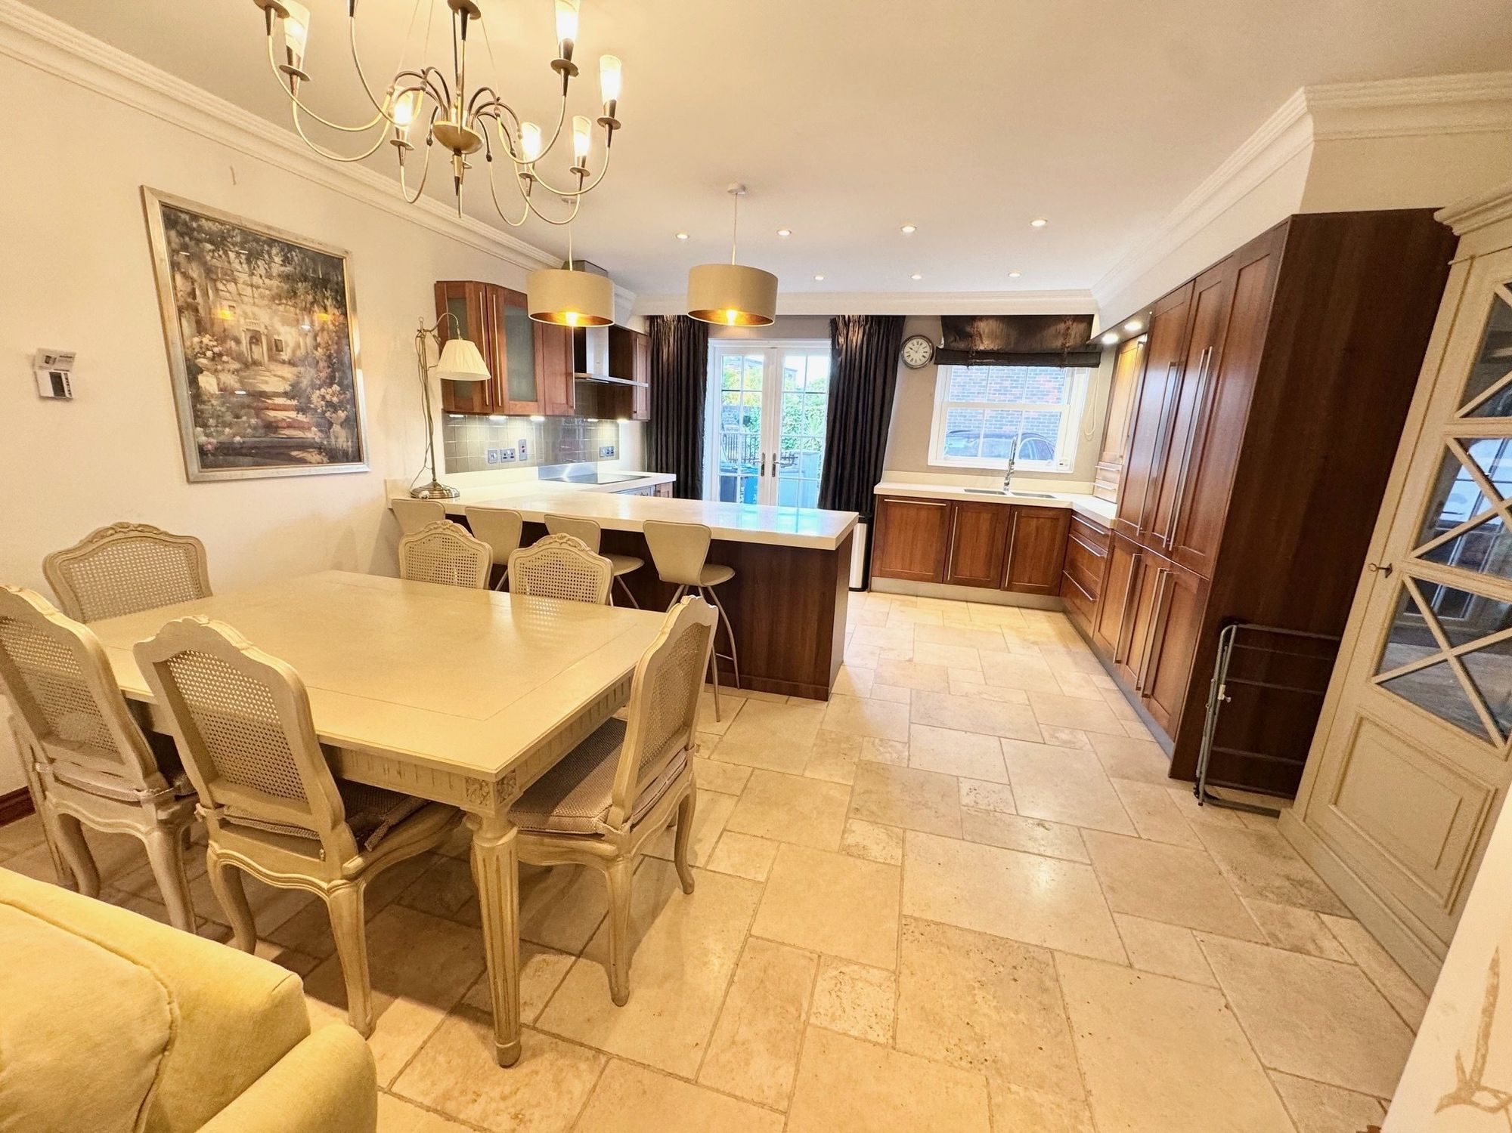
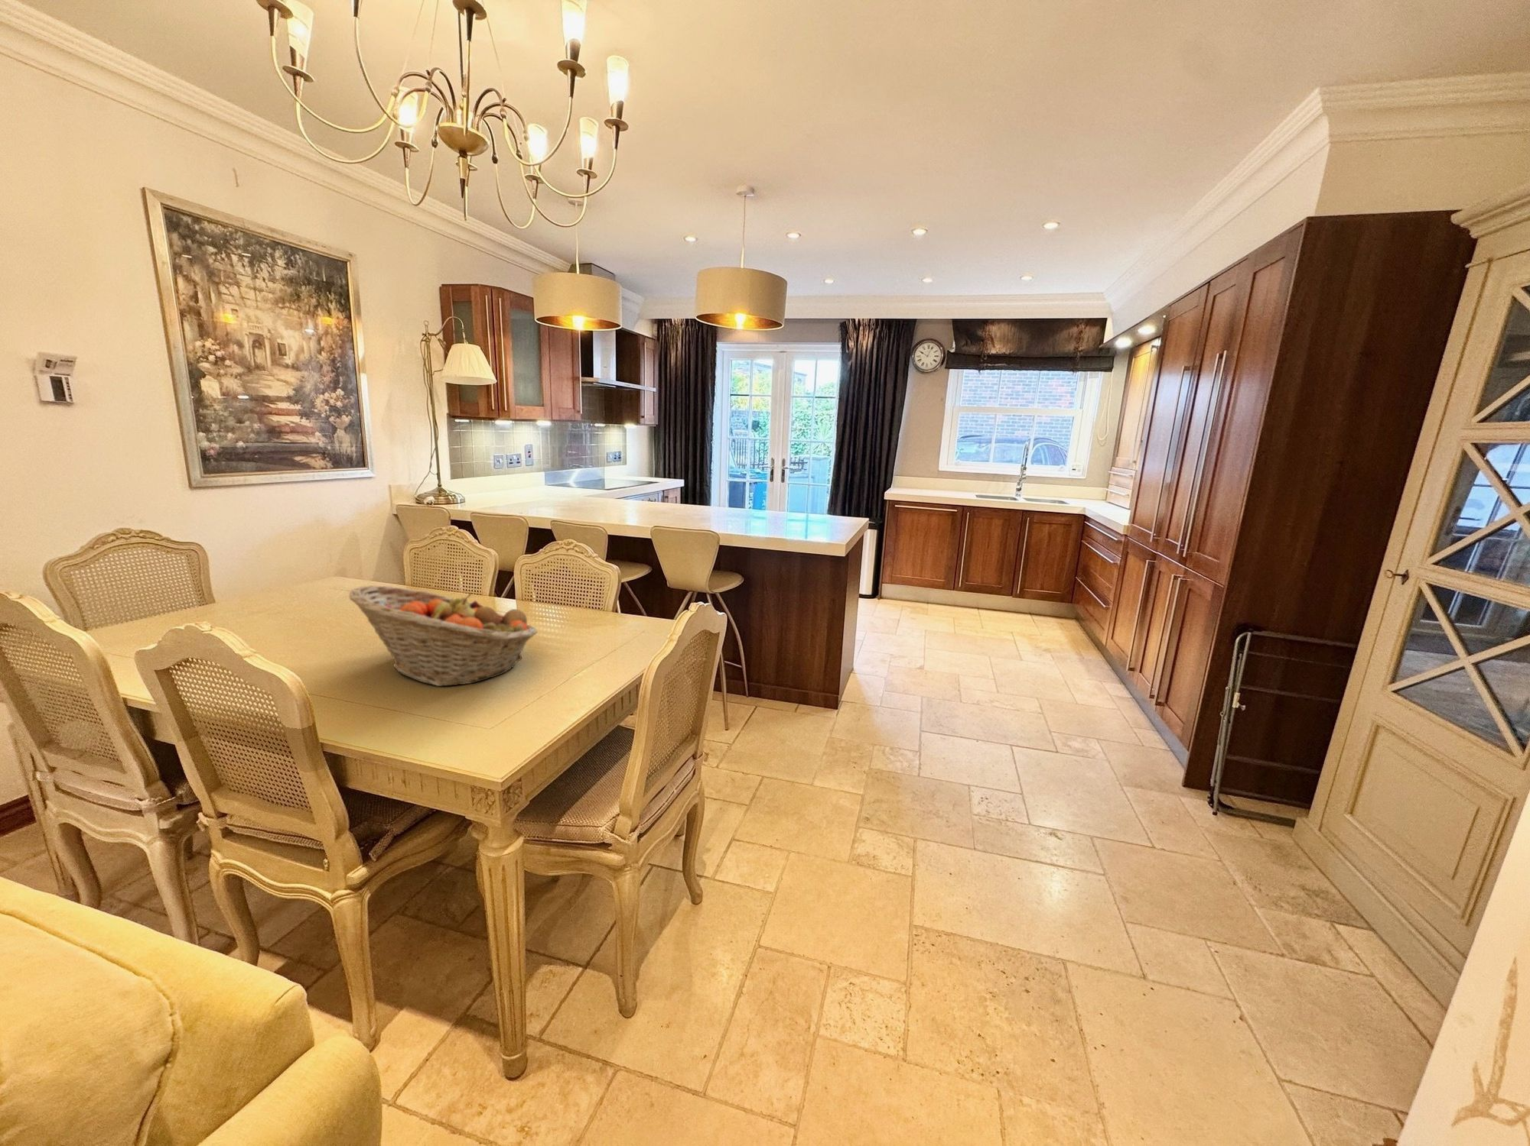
+ fruit basket [349,585,537,687]
